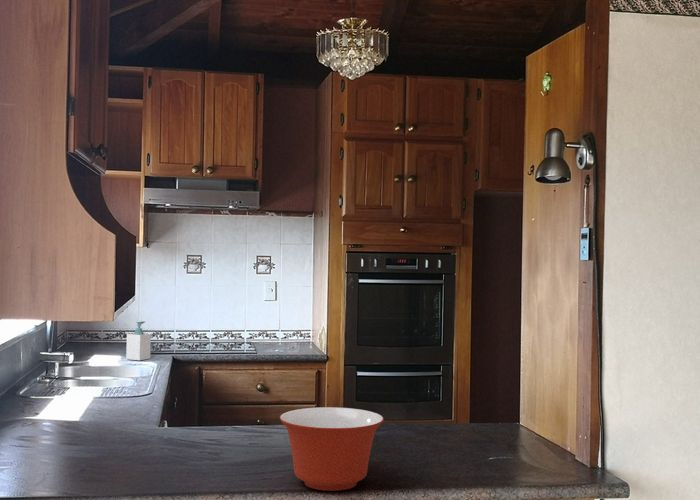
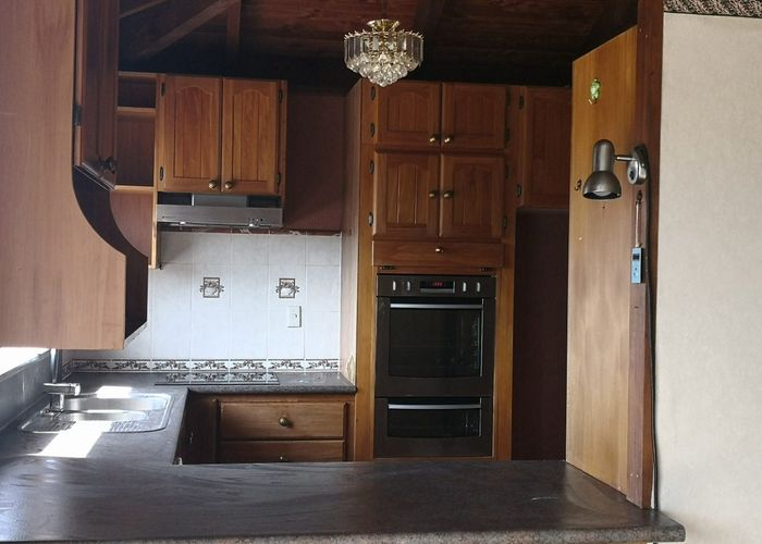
- soap bottle [125,320,152,361]
- mixing bowl [279,406,385,492]
